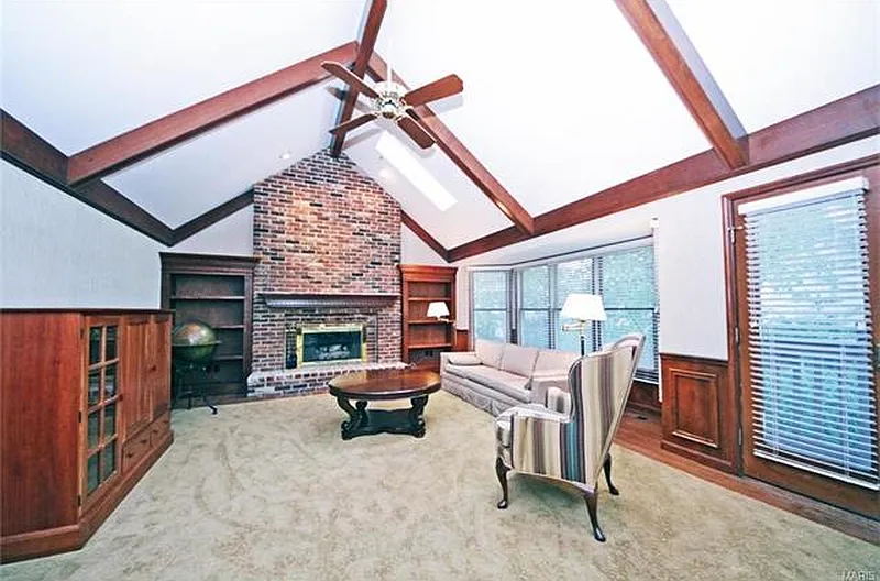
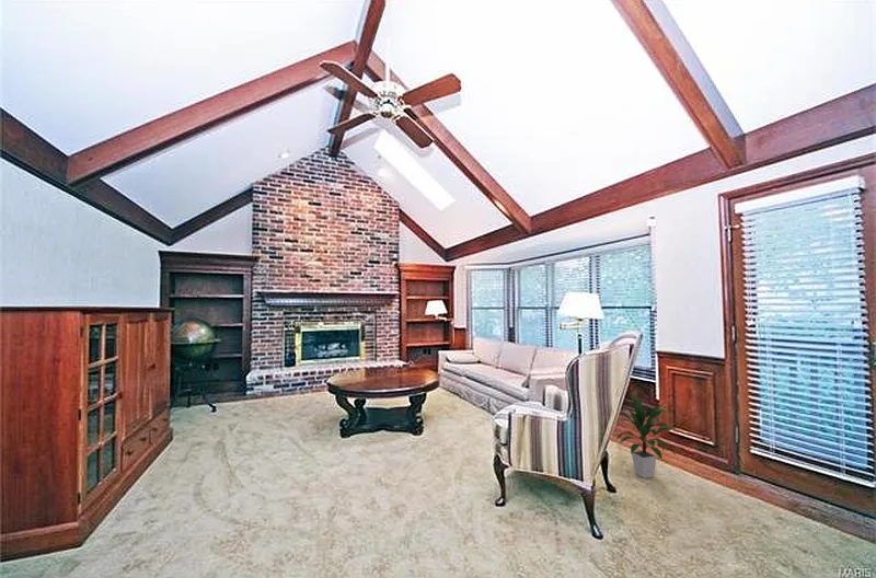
+ indoor plant [615,392,677,479]
